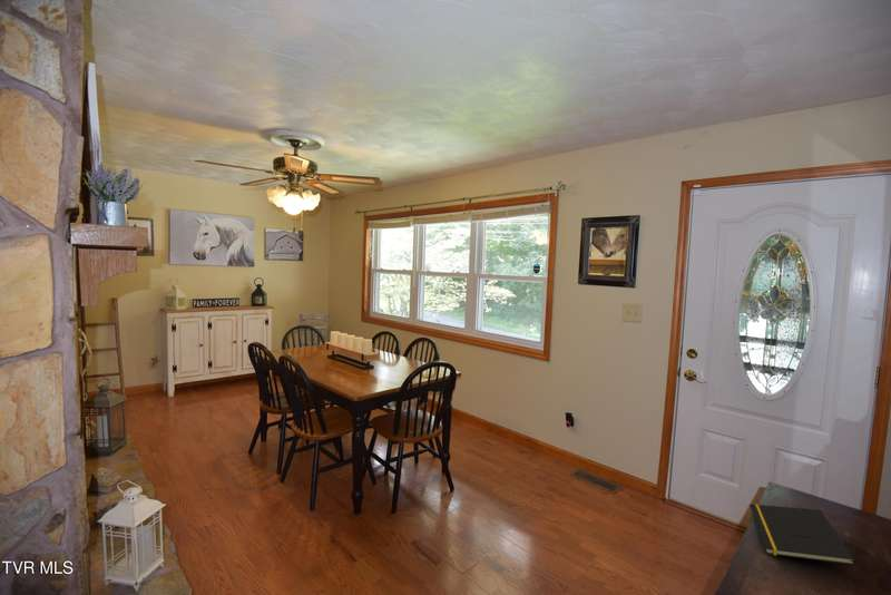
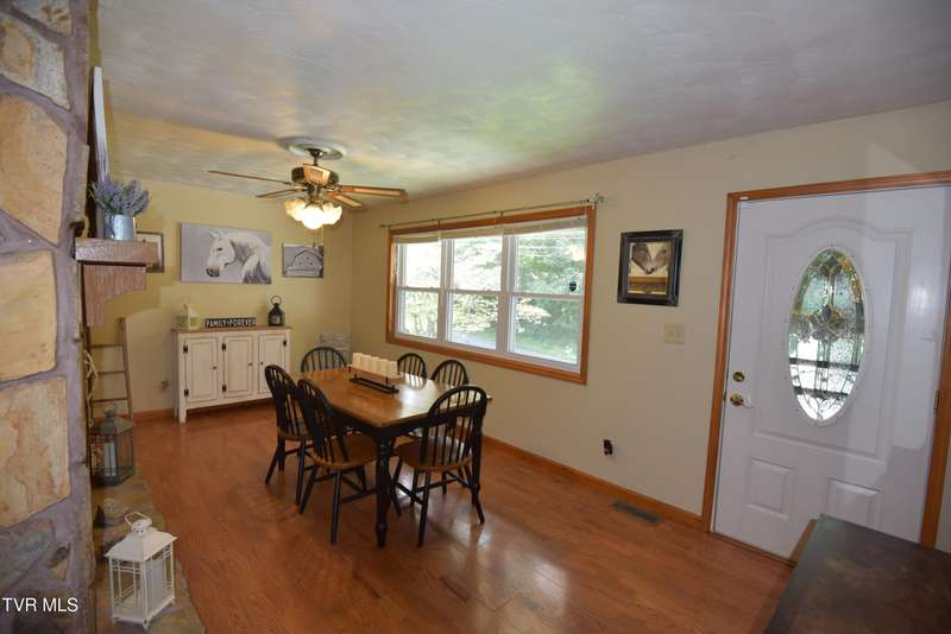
- notepad [748,504,856,566]
